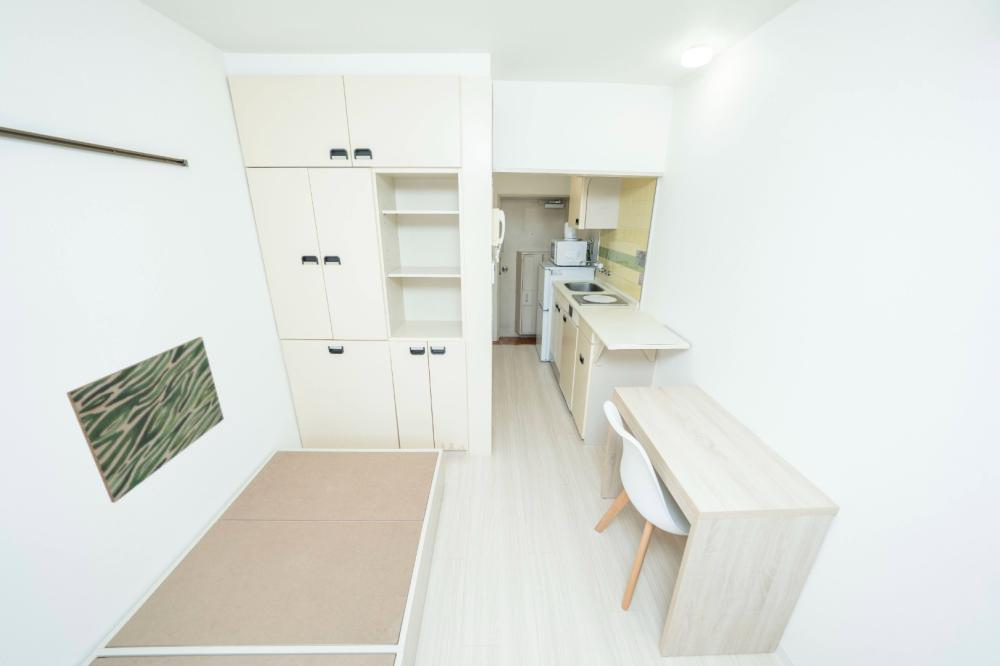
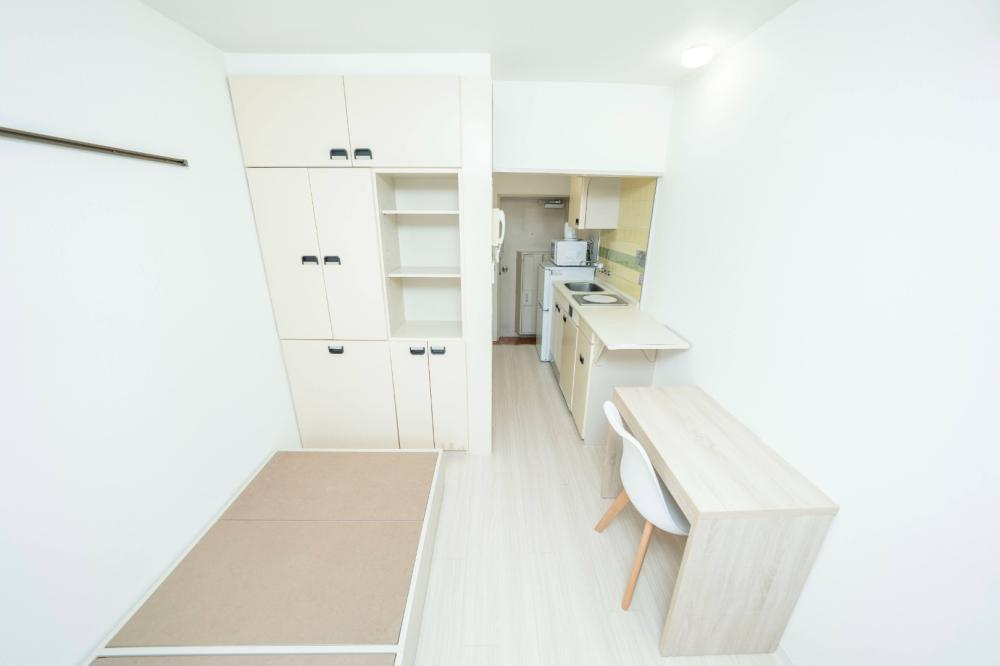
- wall art [65,336,225,504]
